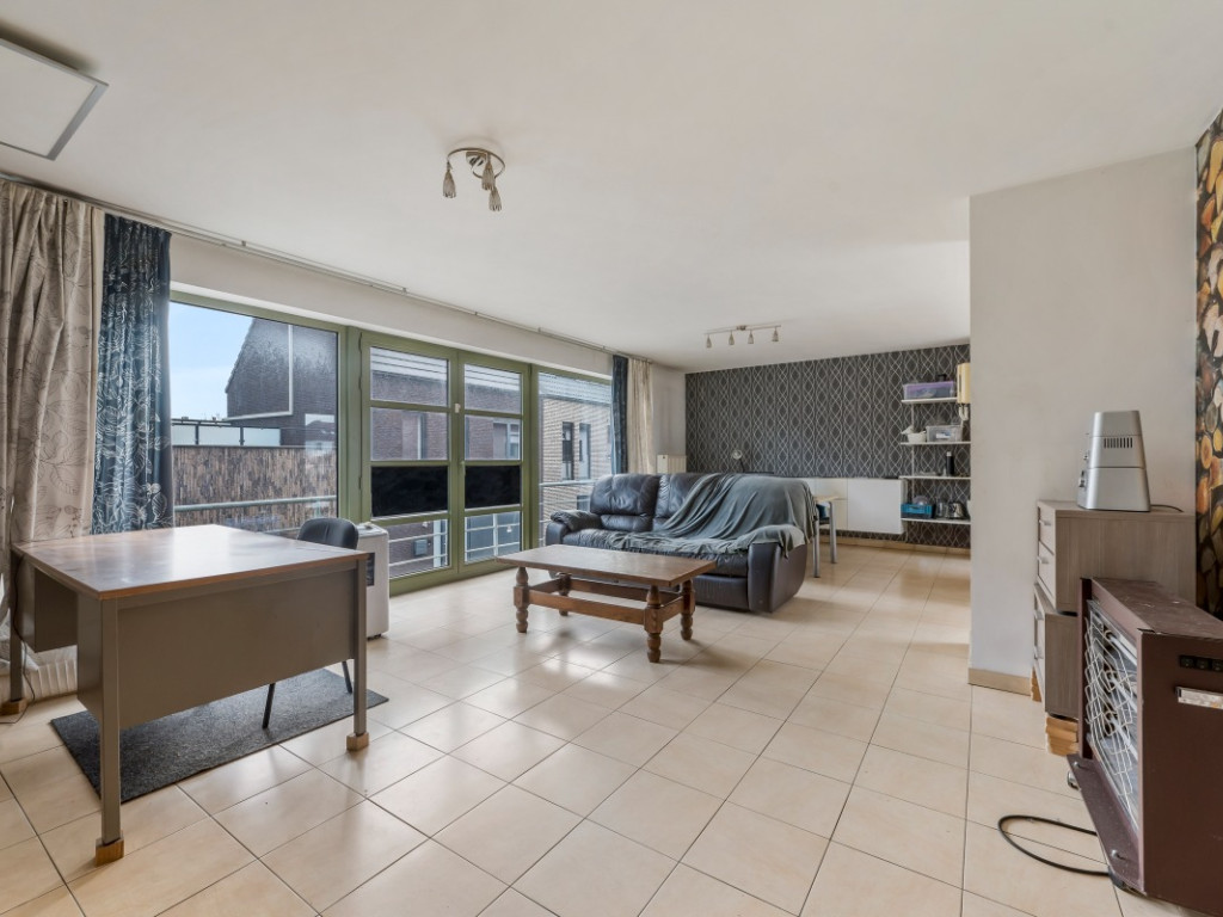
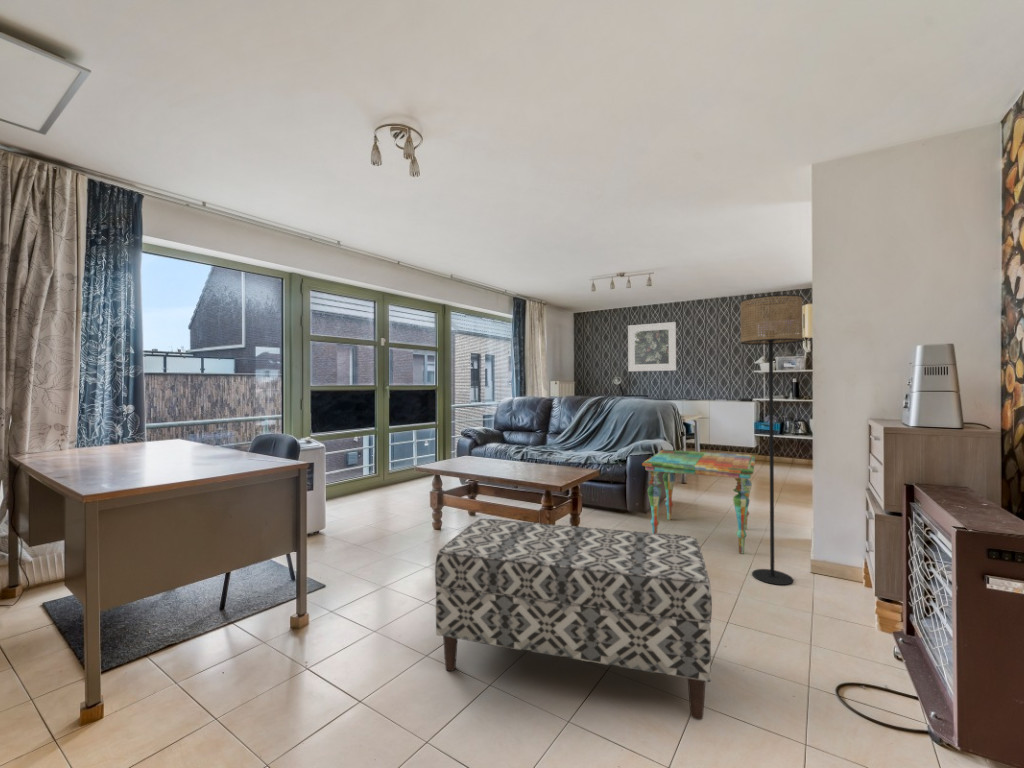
+ bench [434,518,713,721]
+ floor lamp [739,294,804,586]
+ side table [641,449,756,555]
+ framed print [627,321,677,372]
